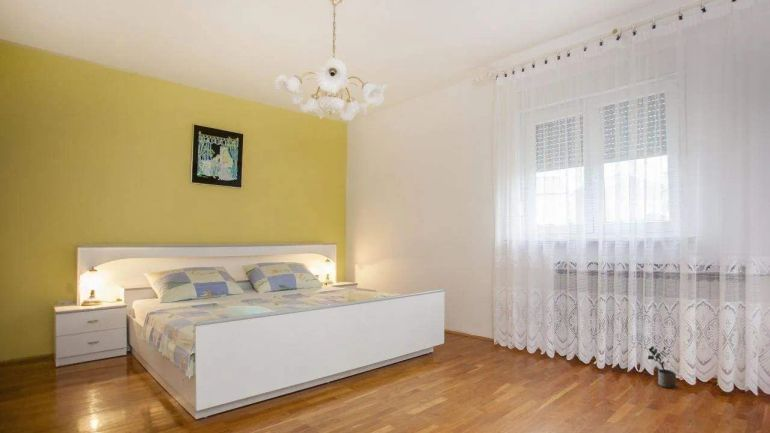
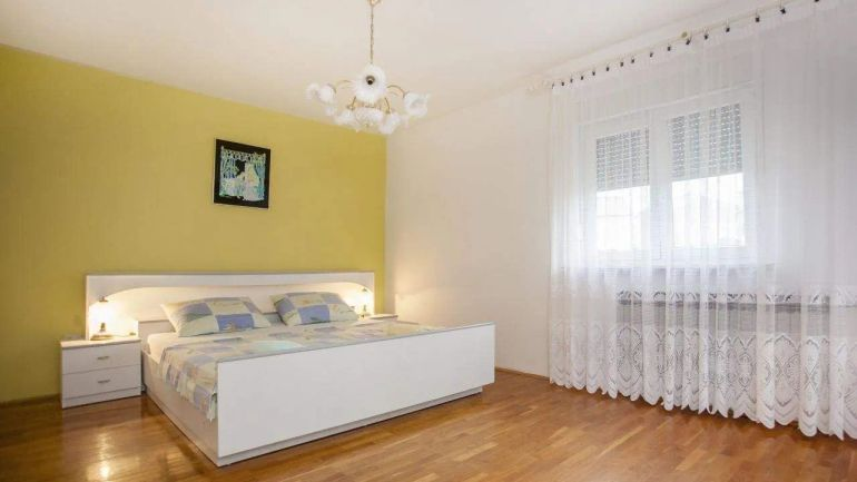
- potted plant [646,345,677,389]
